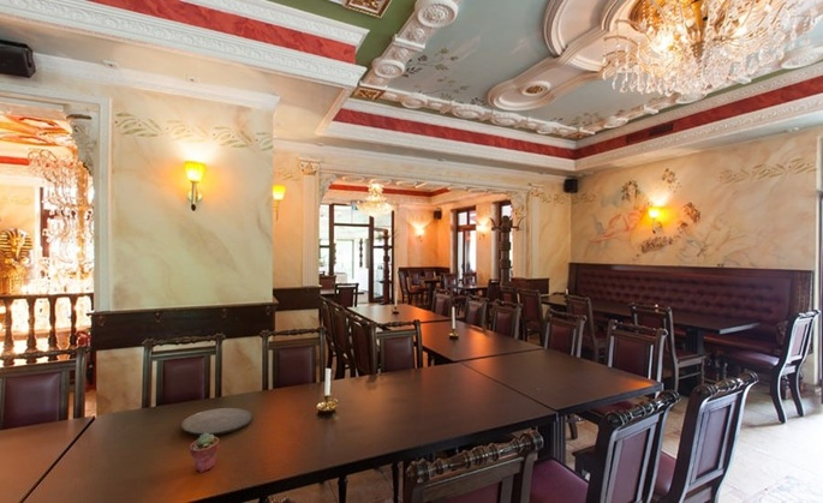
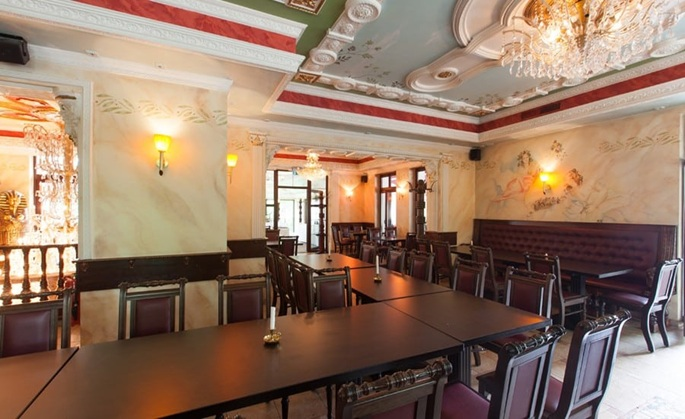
- plate [180,407,254,436]
- potted succulent [189,433,220,473]
